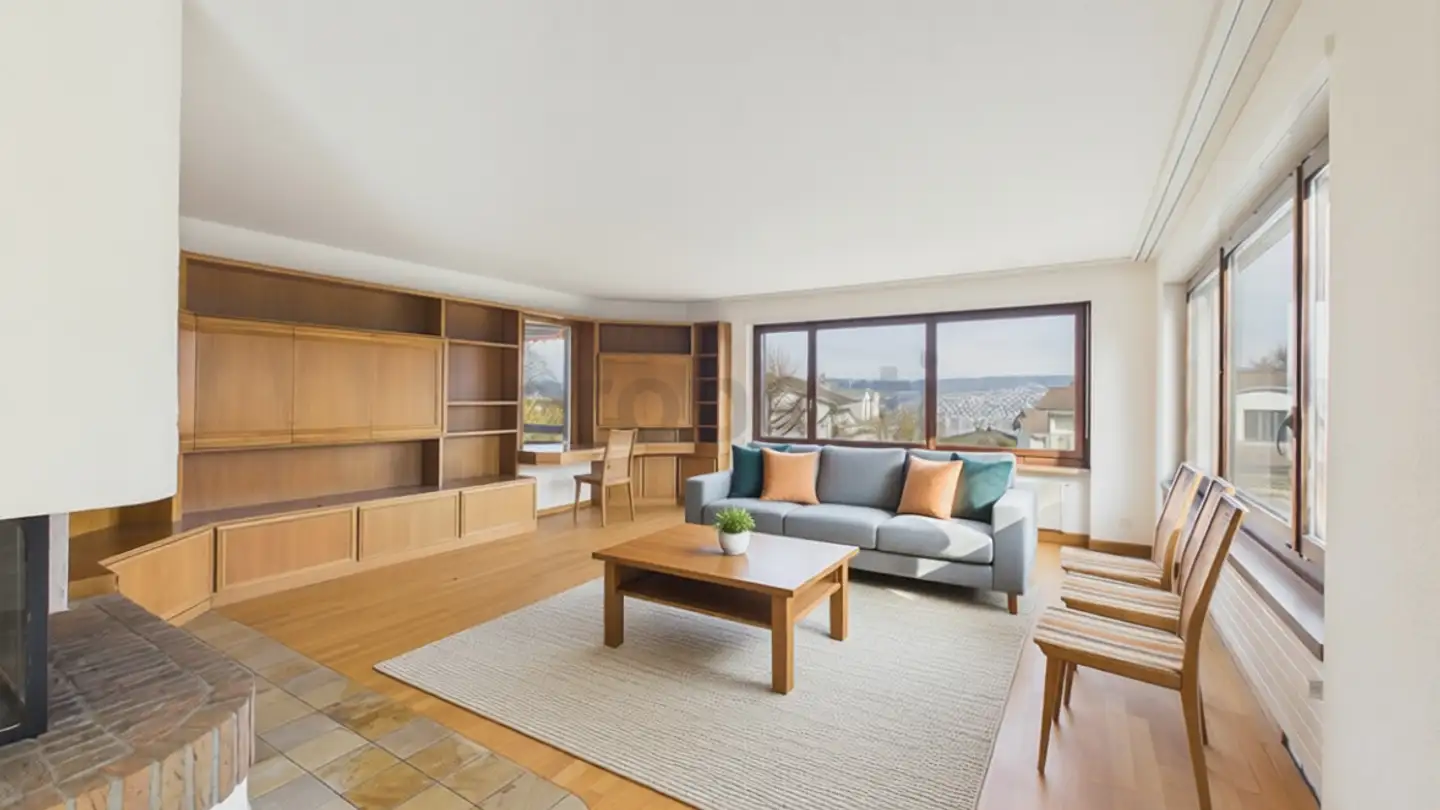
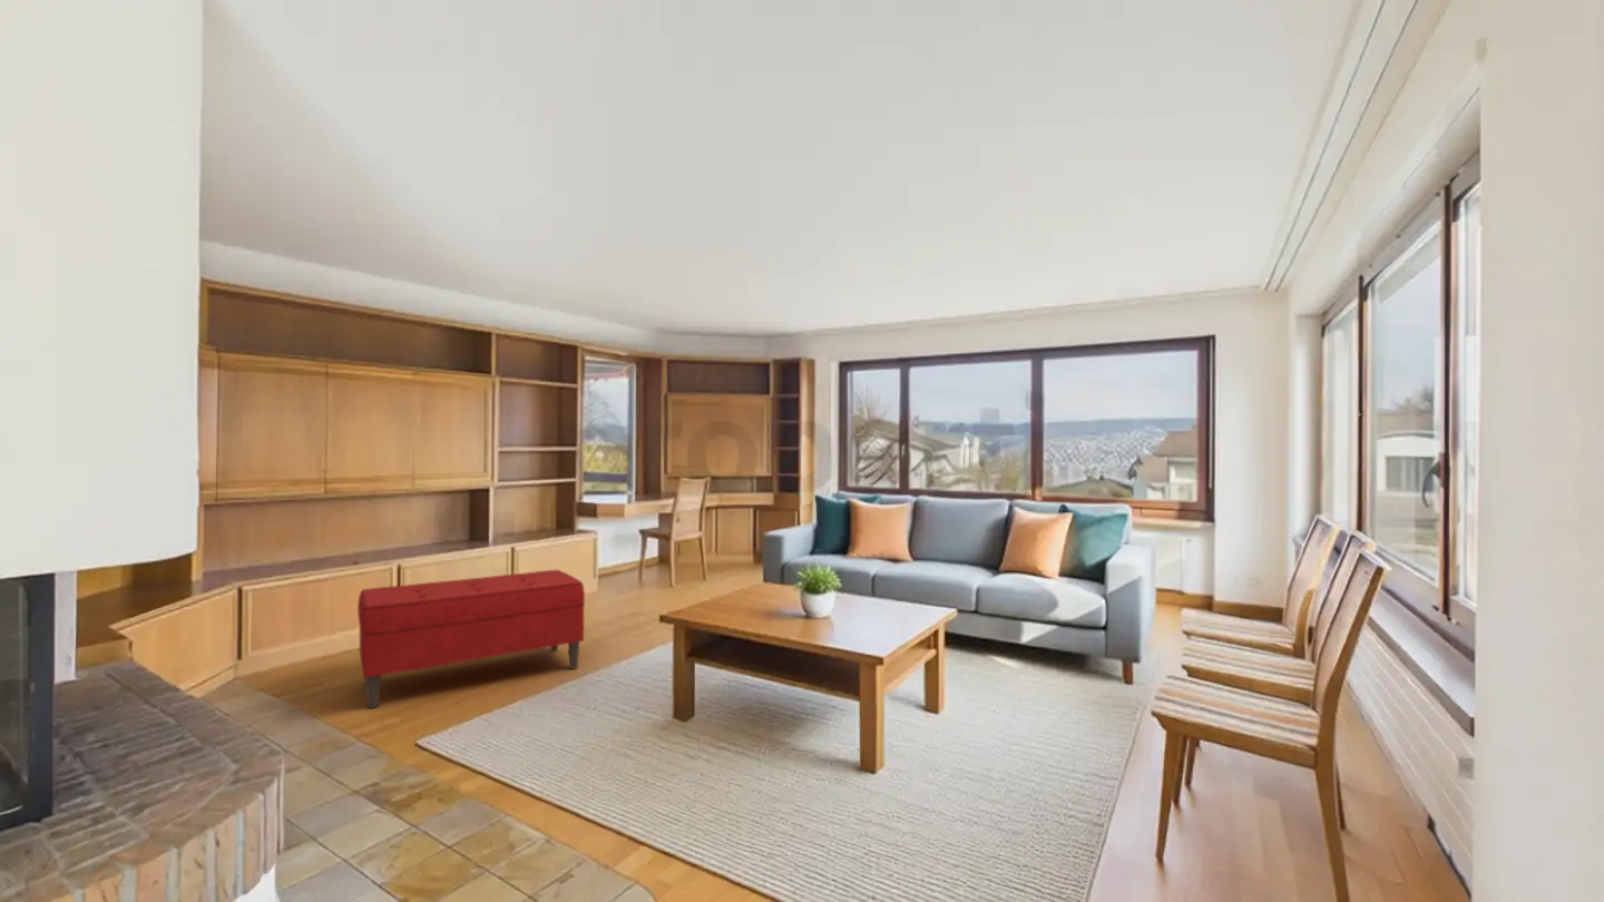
+ bench [356,569,586,709]
